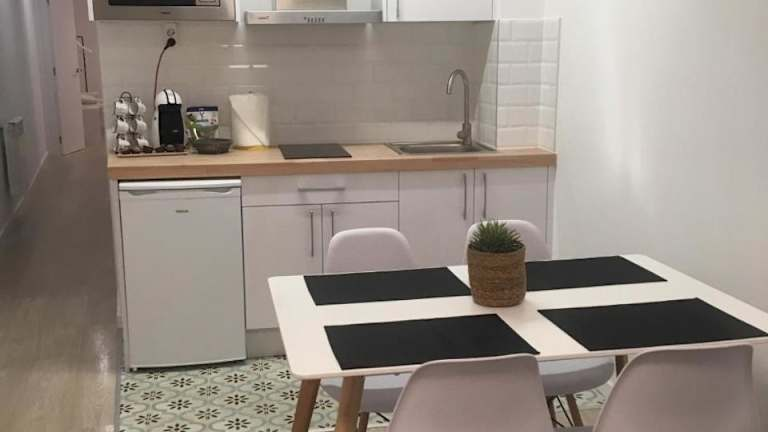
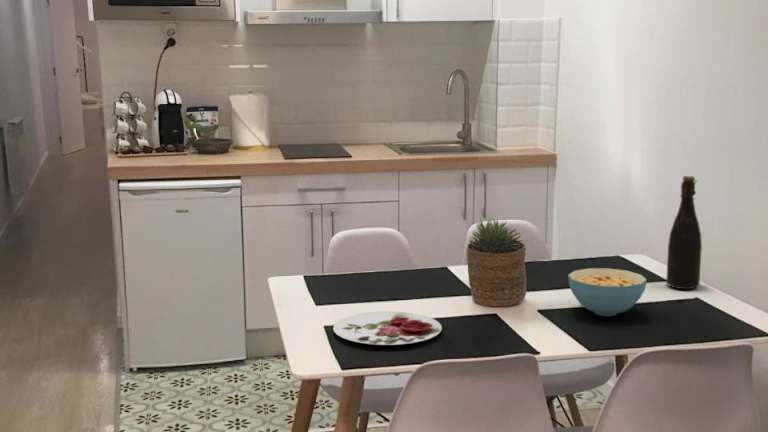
+ bottle [665,175,703,290]
+ plate [332,311,443,346]
+ cereal bowl [567,267,648,317]
